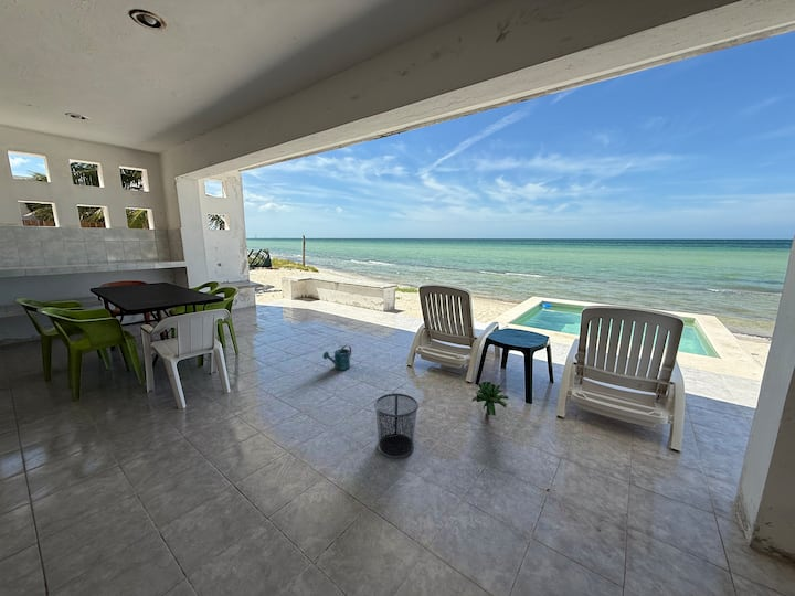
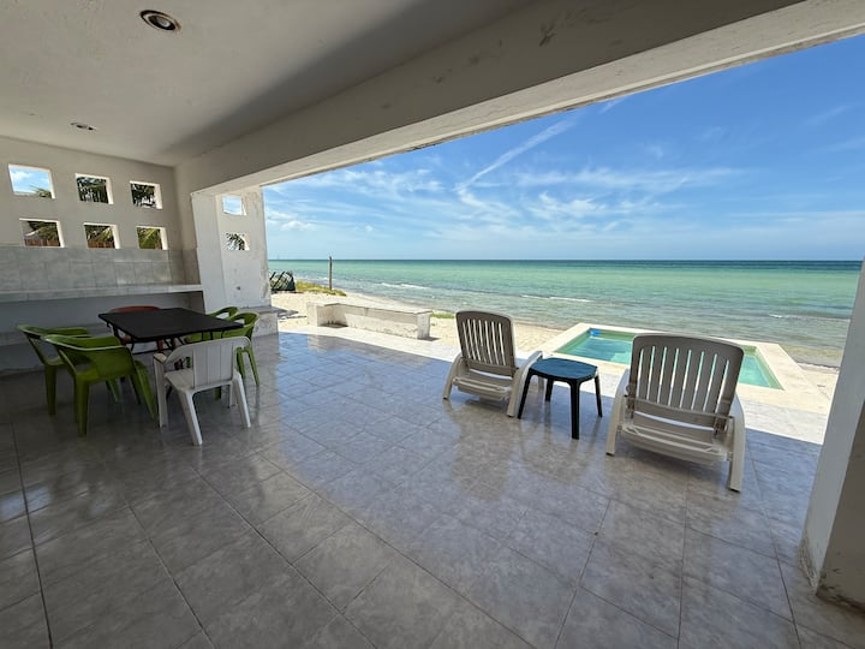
- decorative plant [471,381,510,418]
- waste bin [373,393,420,459]
- watering can [322,344,352,372]
